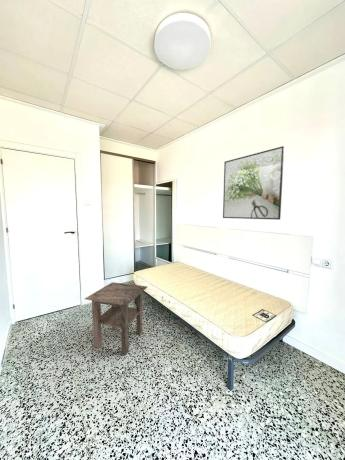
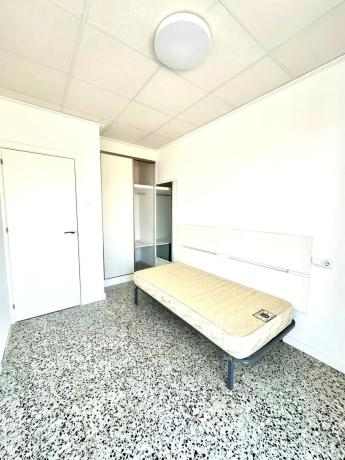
- side table [84,281,148,356]
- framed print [222,145,285,221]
